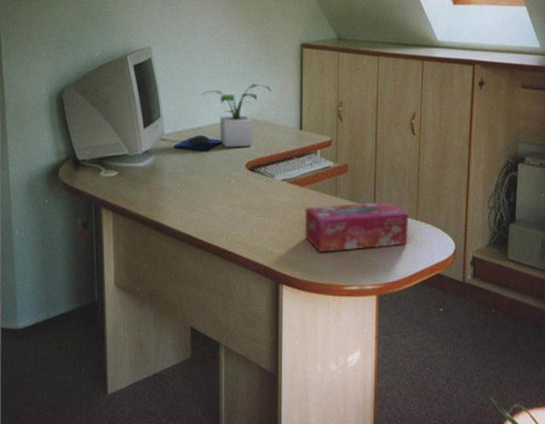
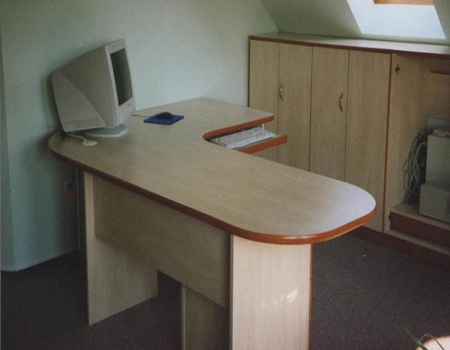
- potted plant [201,82,272,148]
- tissue box [304,201,409,253]
